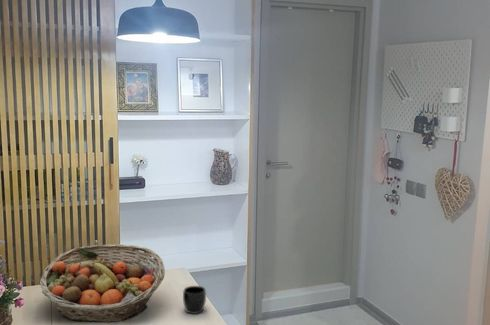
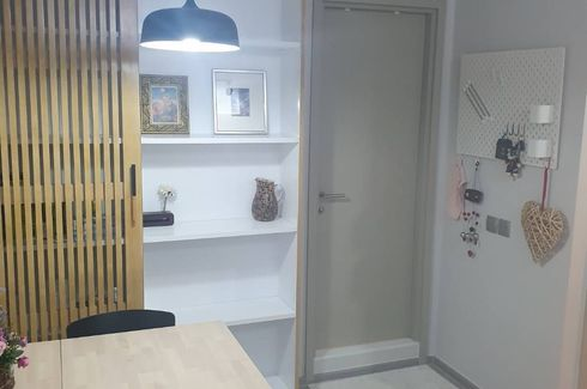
- fruit basket [39,243,166,323]
- mug [182,285,207,315]
